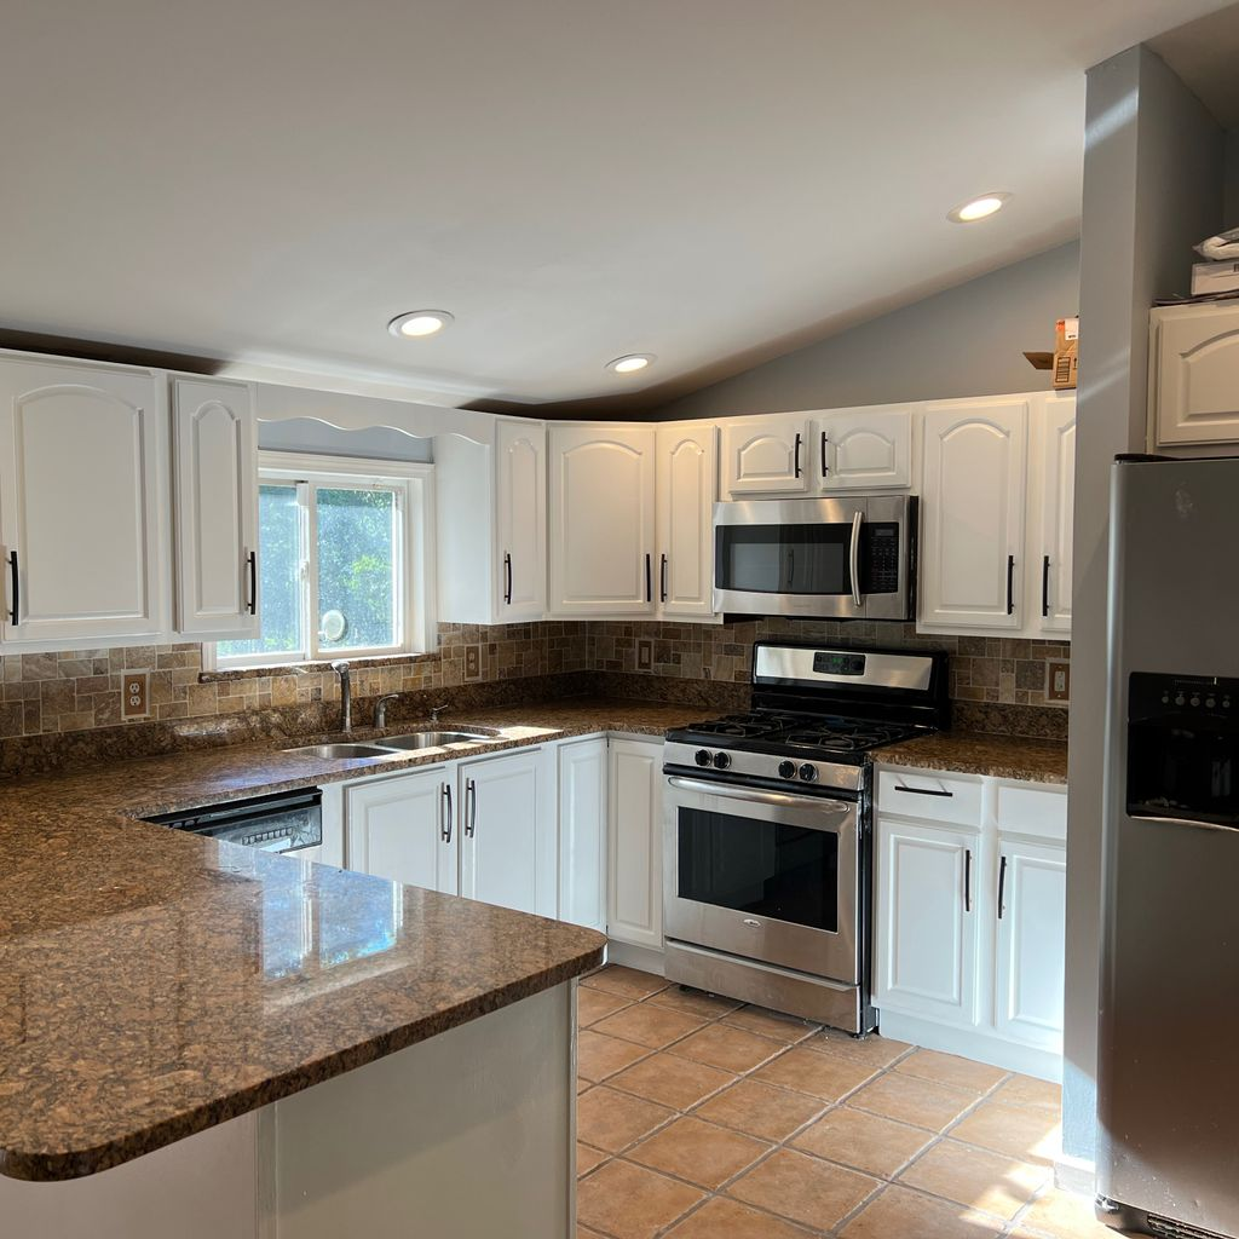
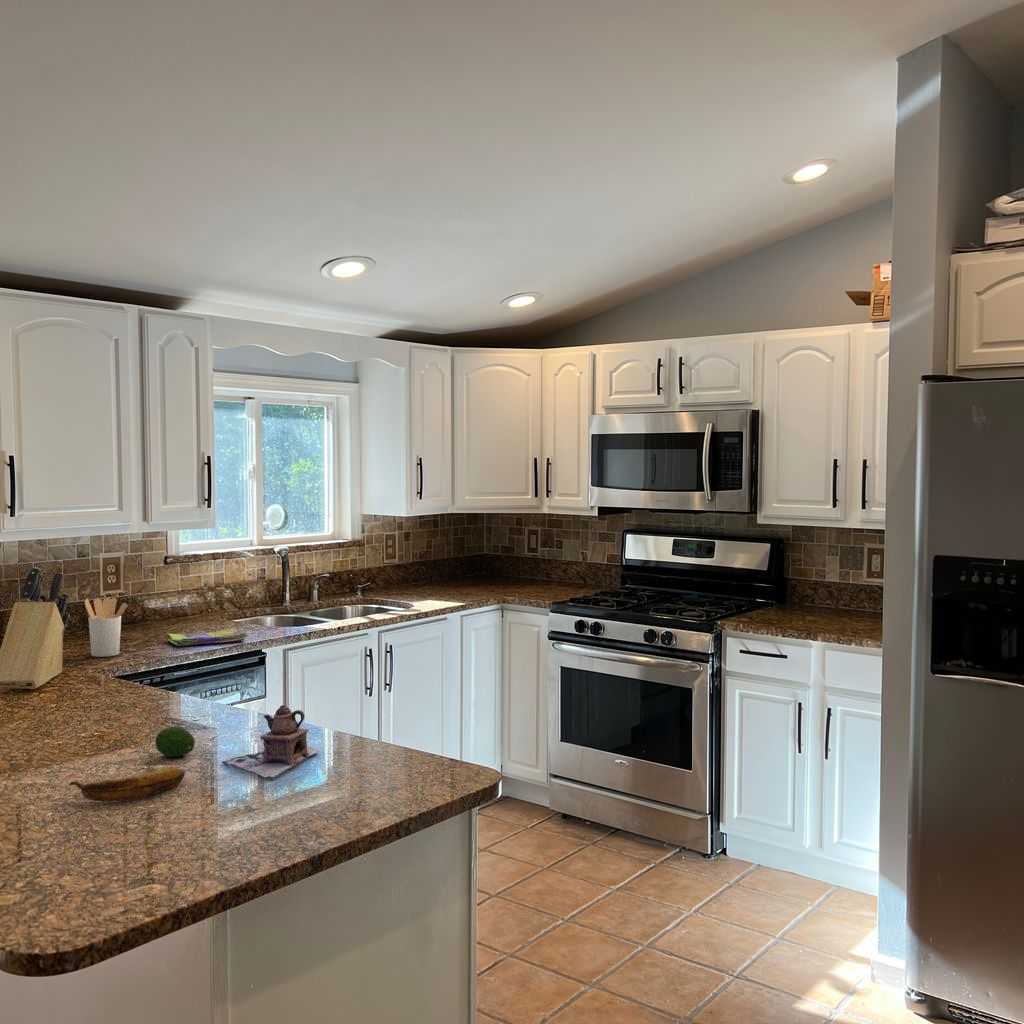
+ banana [68,767,186,802]
+ teapot [221,704,320,780]
+ fruit [154,725,196,758]
+ dish towel [166,627,249,647]
+ utensil holder [84,597,128,658]
+ knife block [0,566,71,691]
